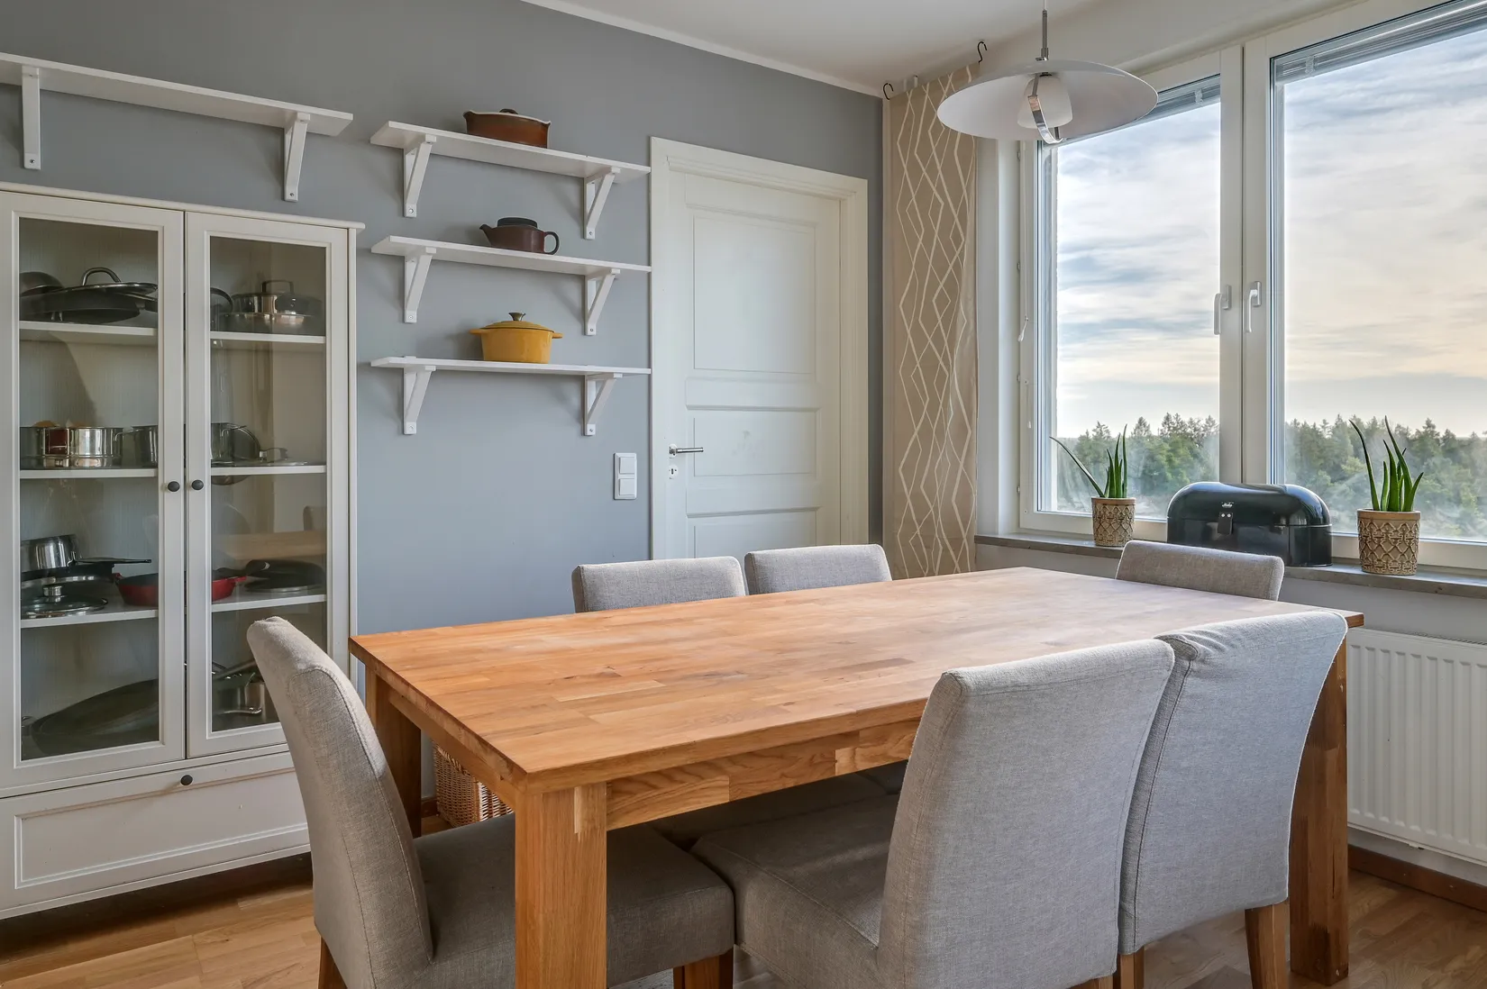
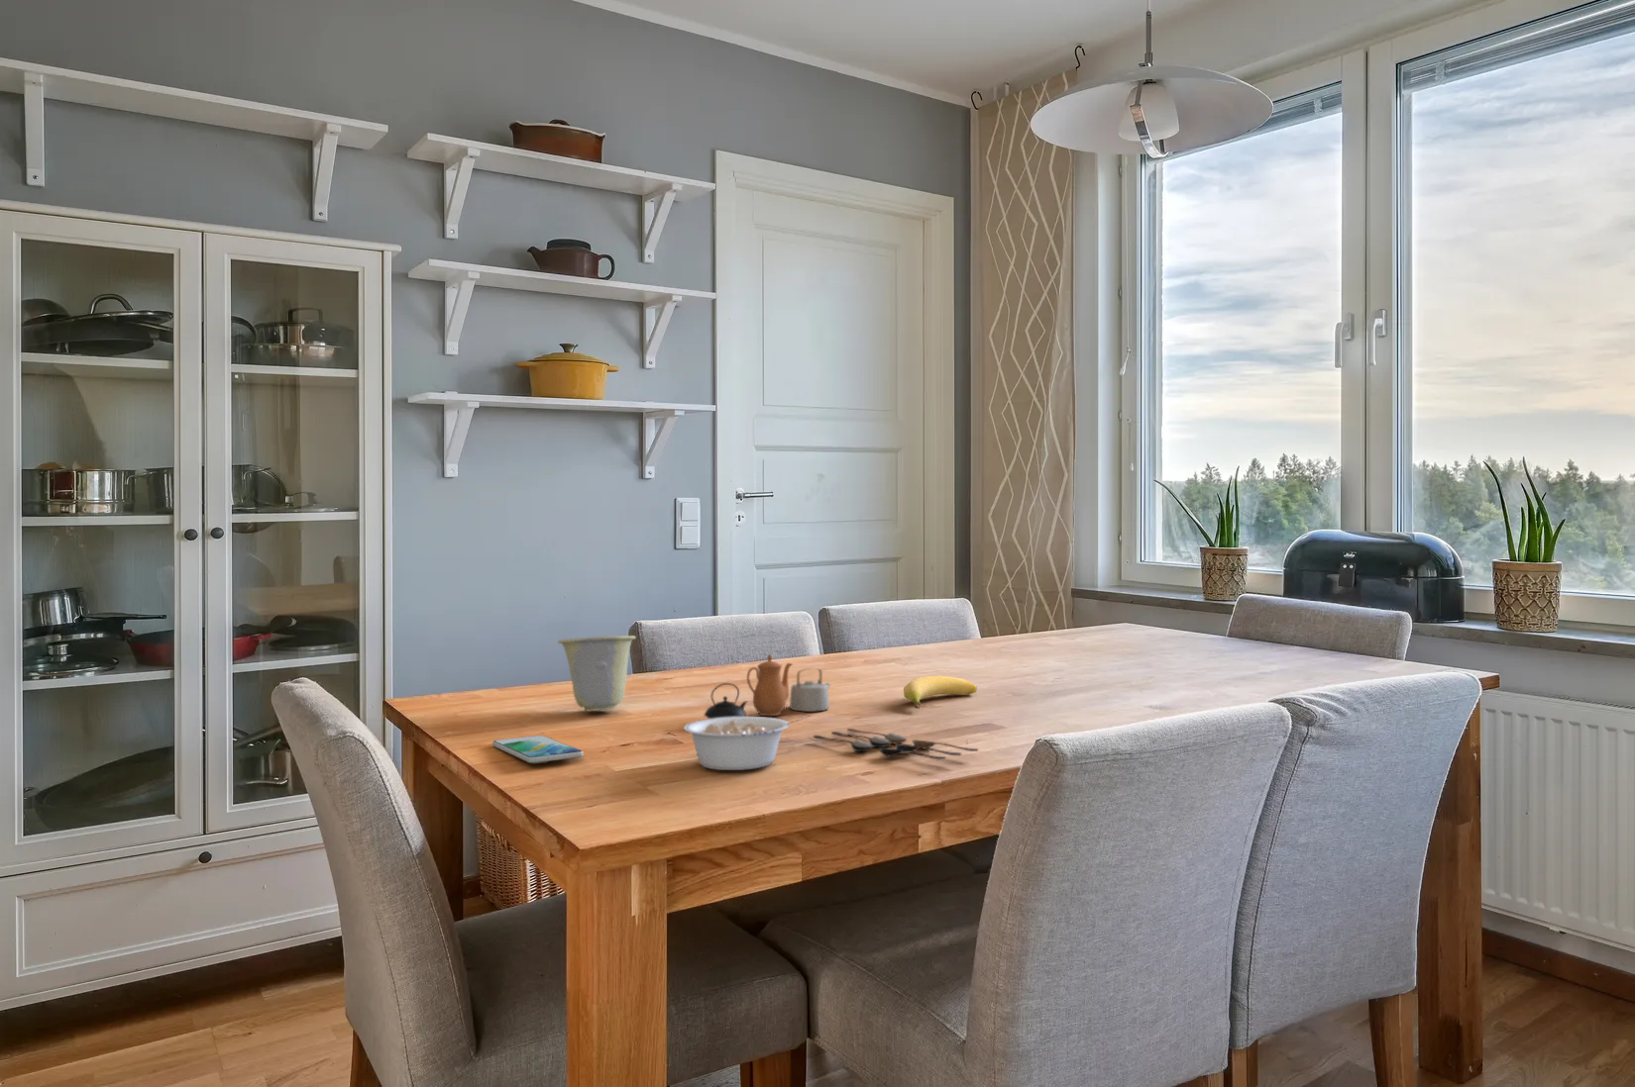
+ teapot [703,654,831,718]
+ smartphone [492,734,585,766]
+ legume [682,713,812,772]
+ spoon [812,728,980,761]
+ cup [557,634,637,712]
+ banana [903,676,978,710]
